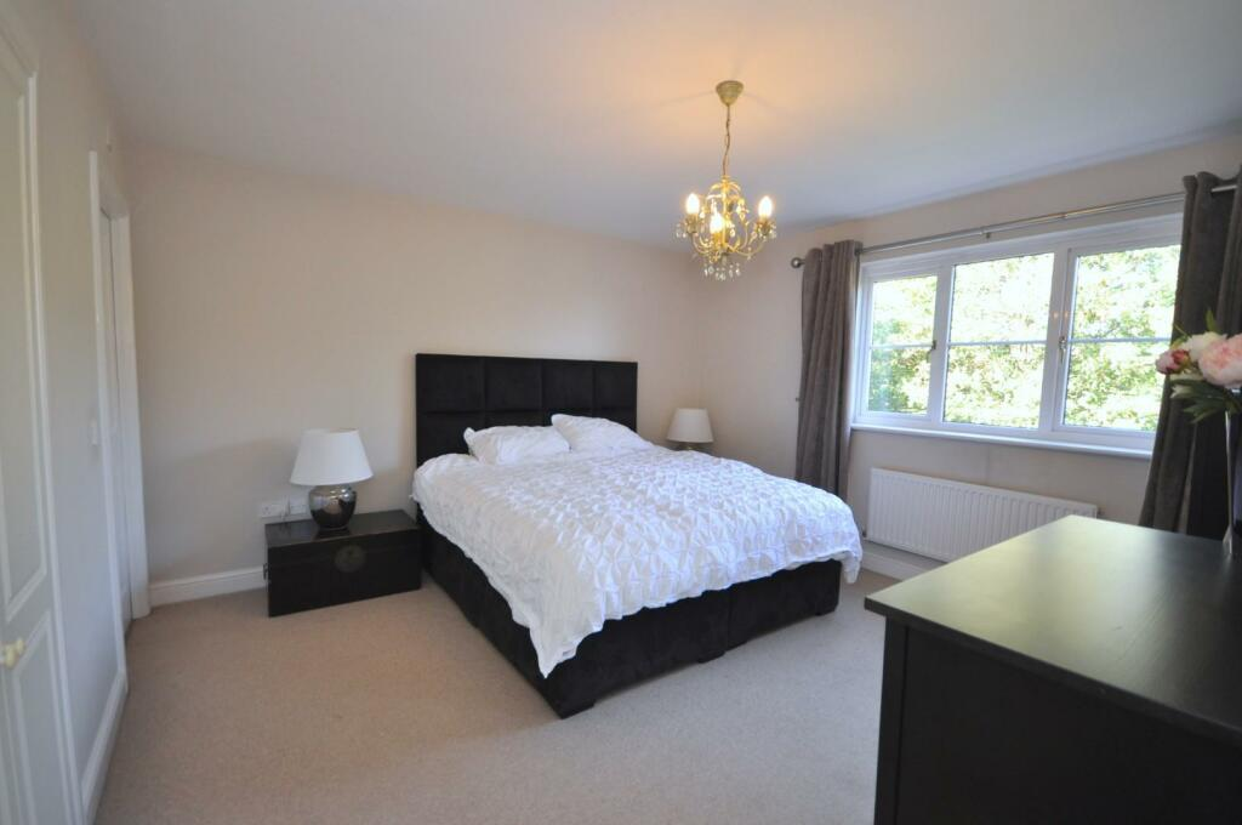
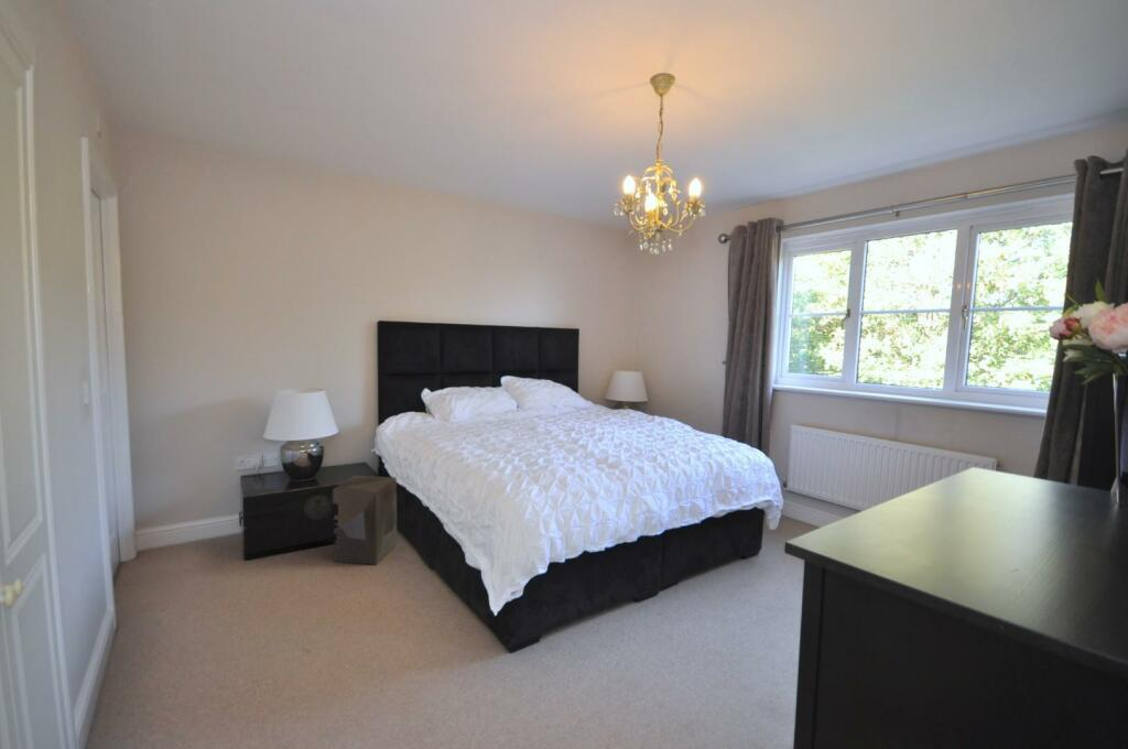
+ storage bin [329,475,398,566]
